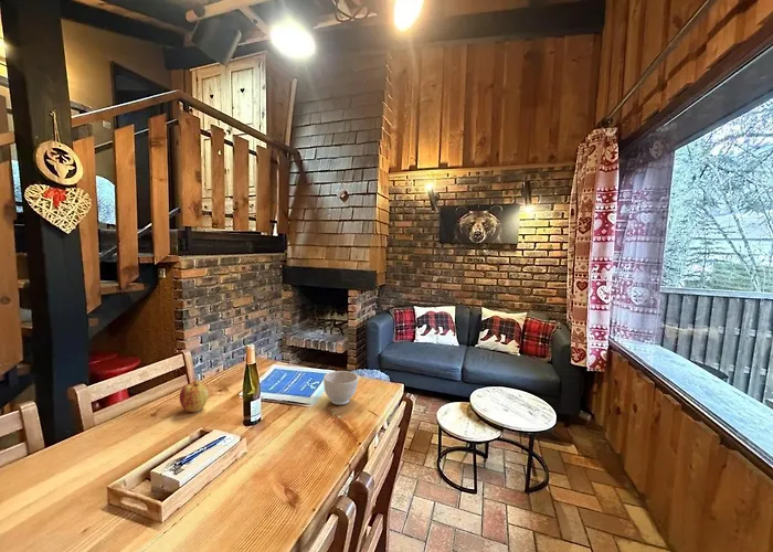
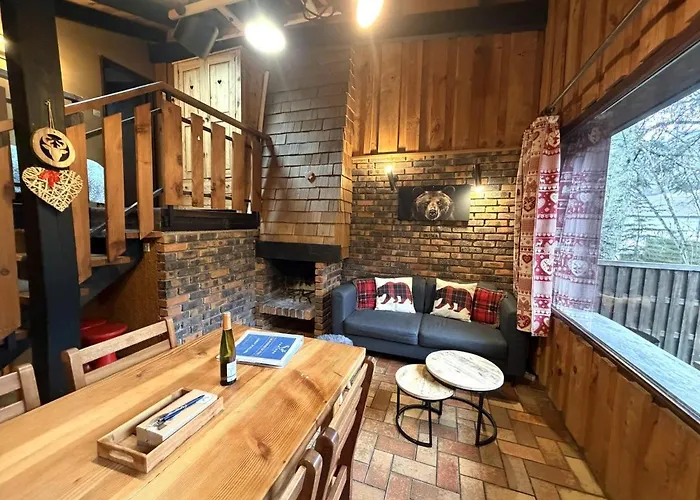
- apple [179,381,210,414]
- bowl [322,370,359,406]
